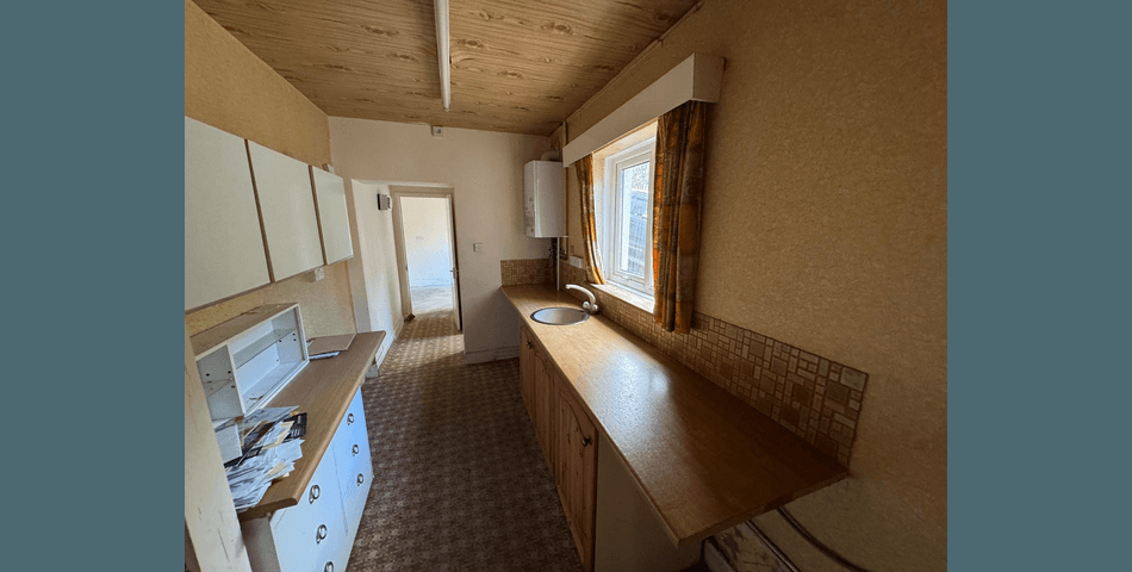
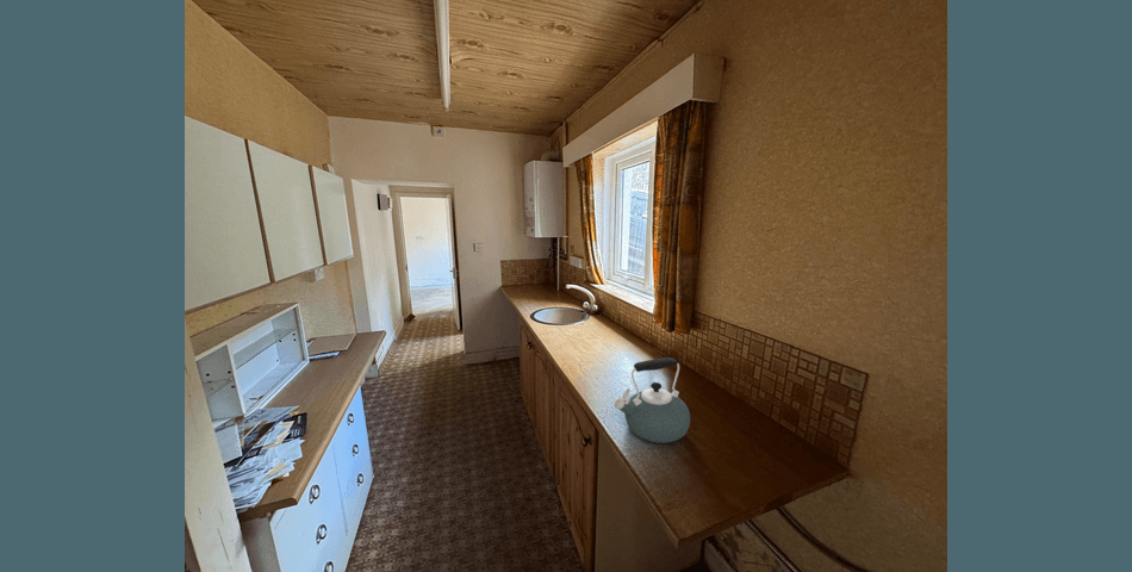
+ kettle [614,356,691,444]
